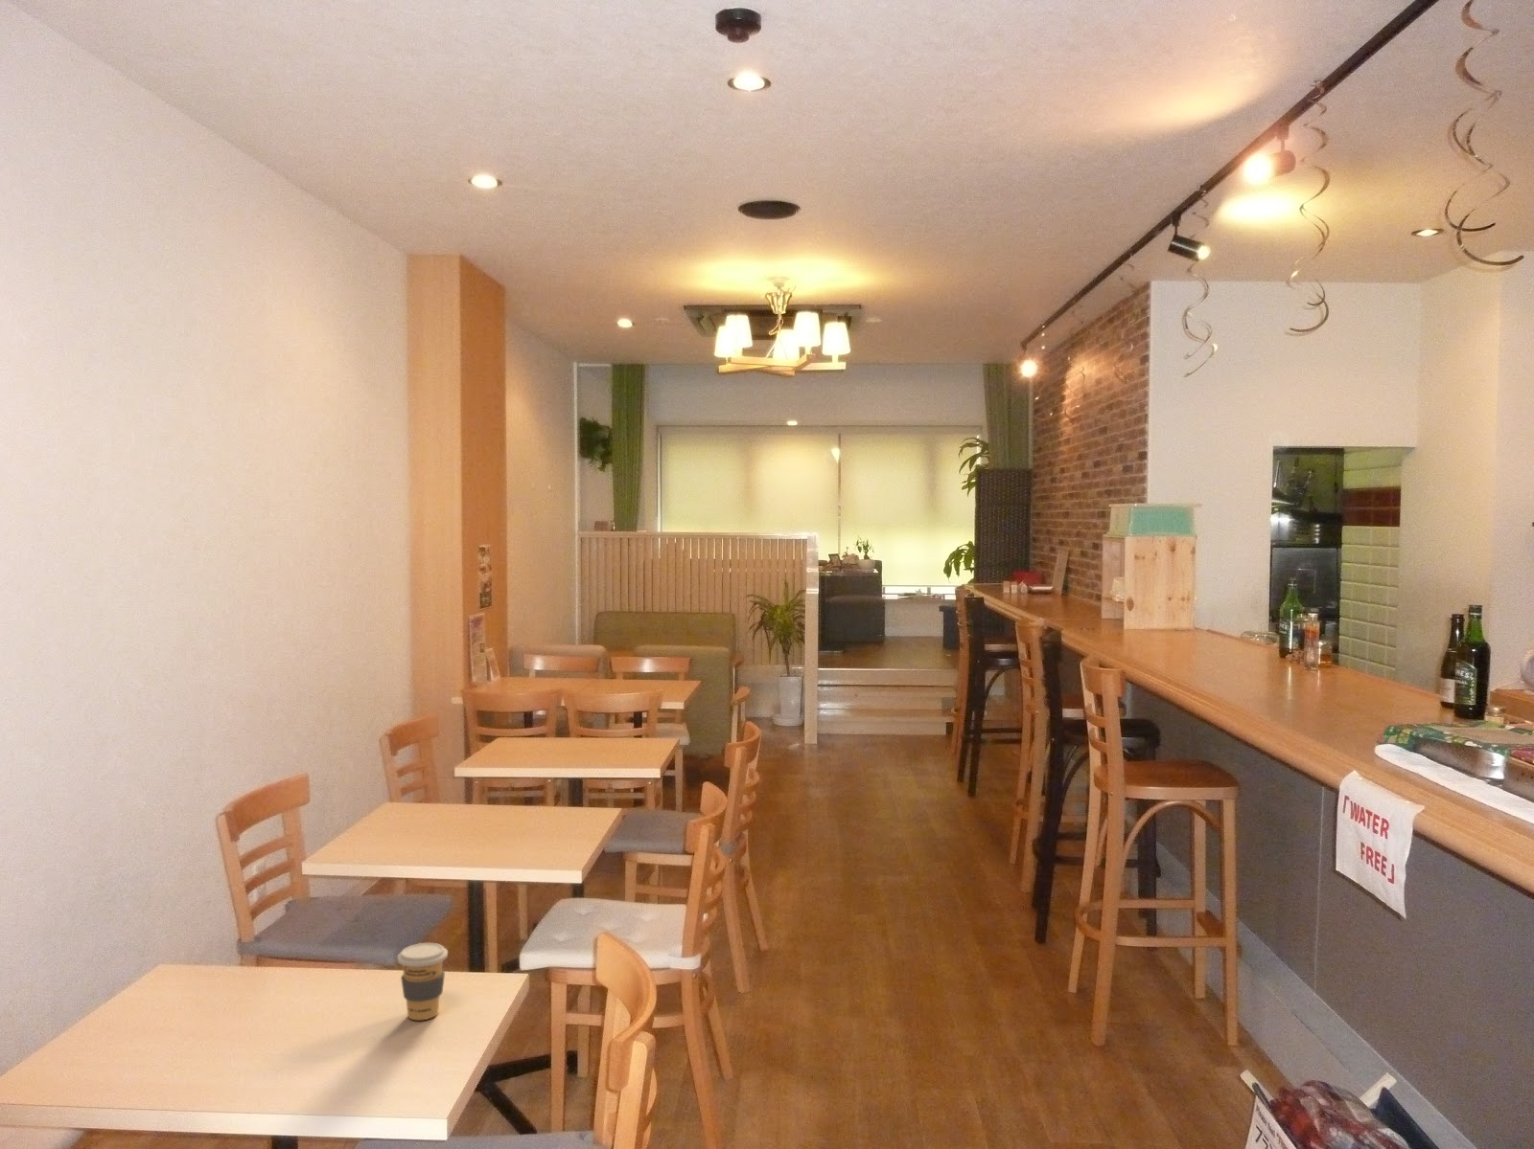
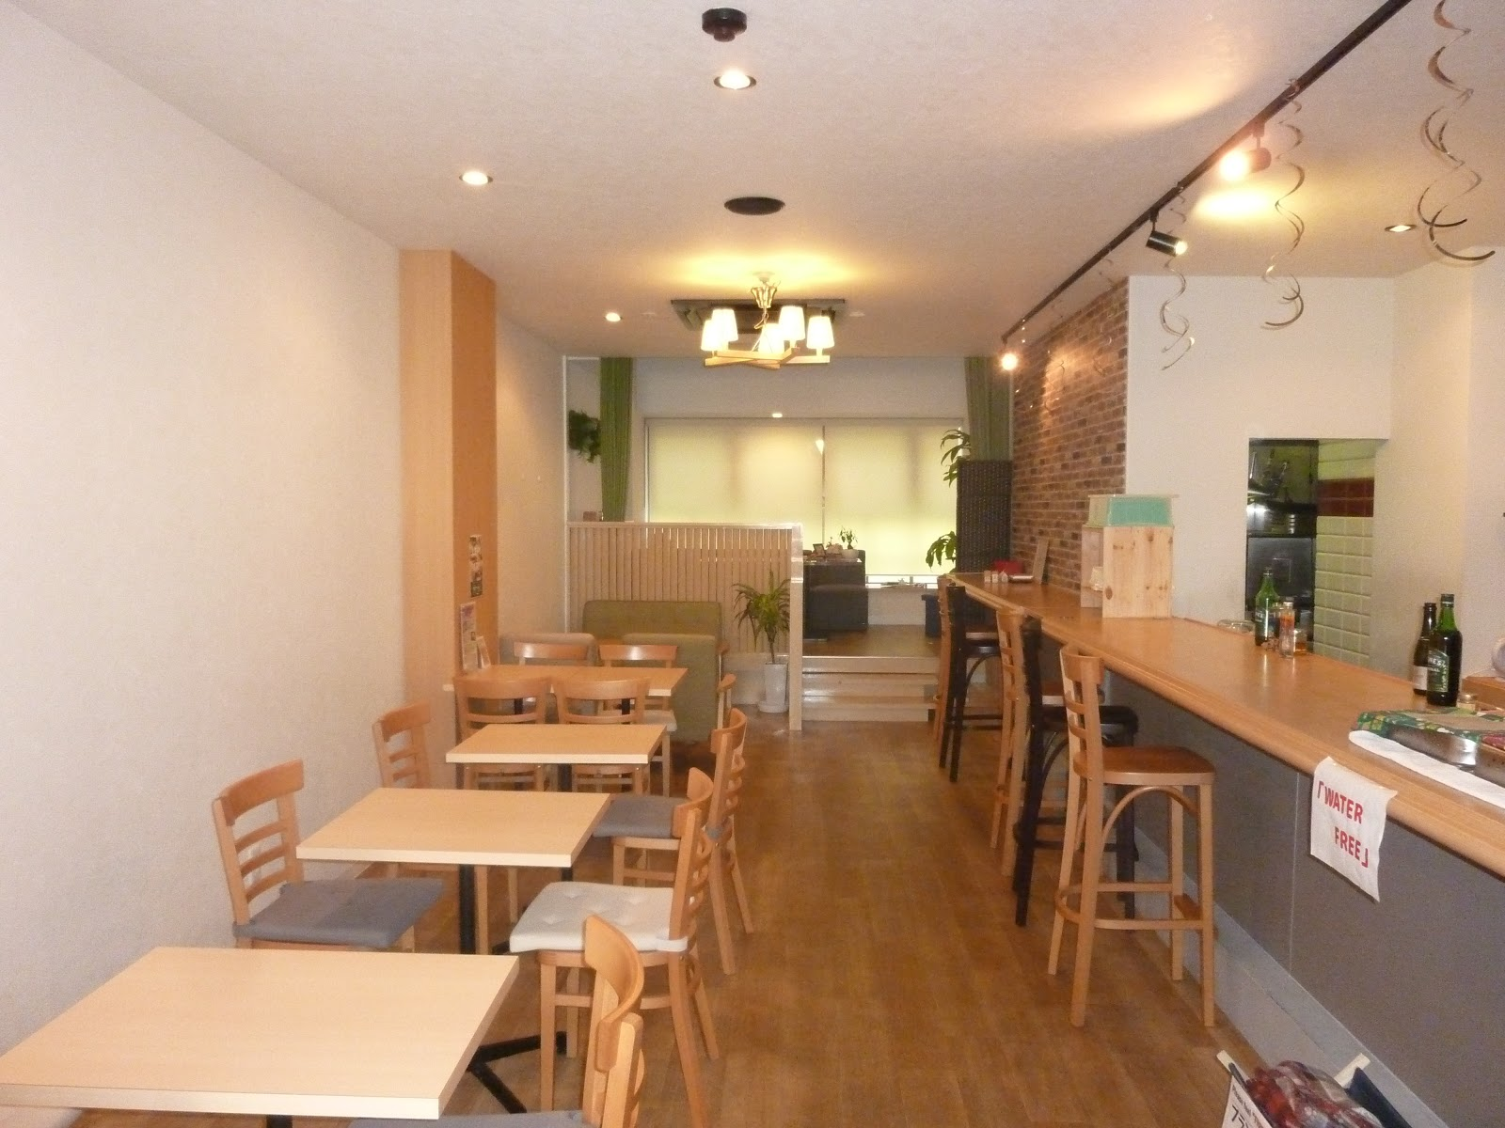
- coffee cup [396,943,448,1021]
